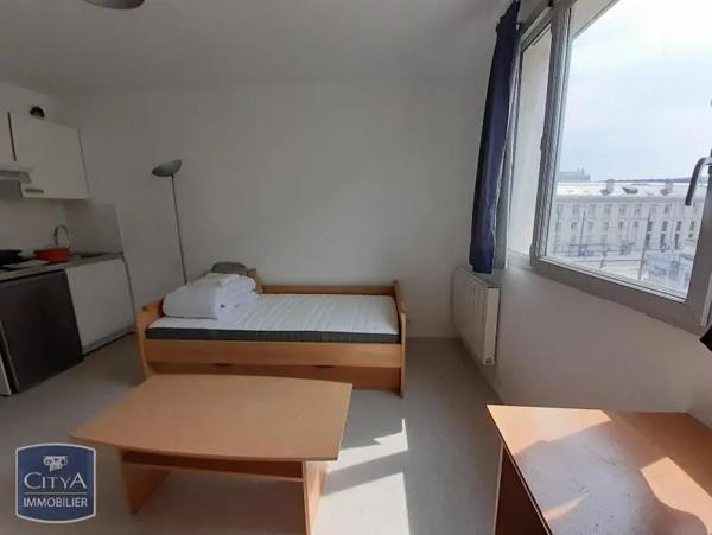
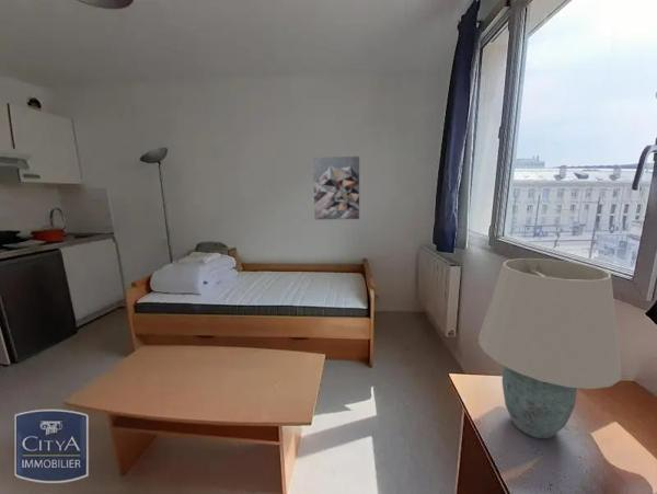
+ wall art [312,156,360,220]
+ table lamp [477,257,622,440]
